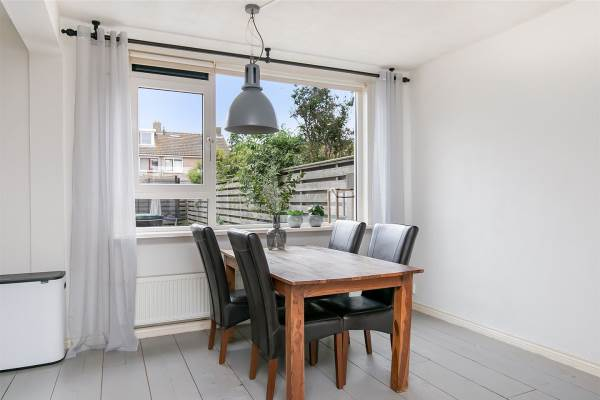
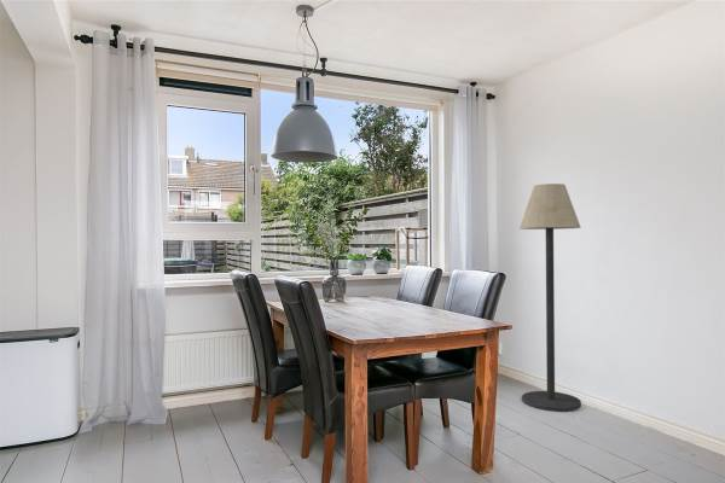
+ floor lamp [518,182,582,413]
